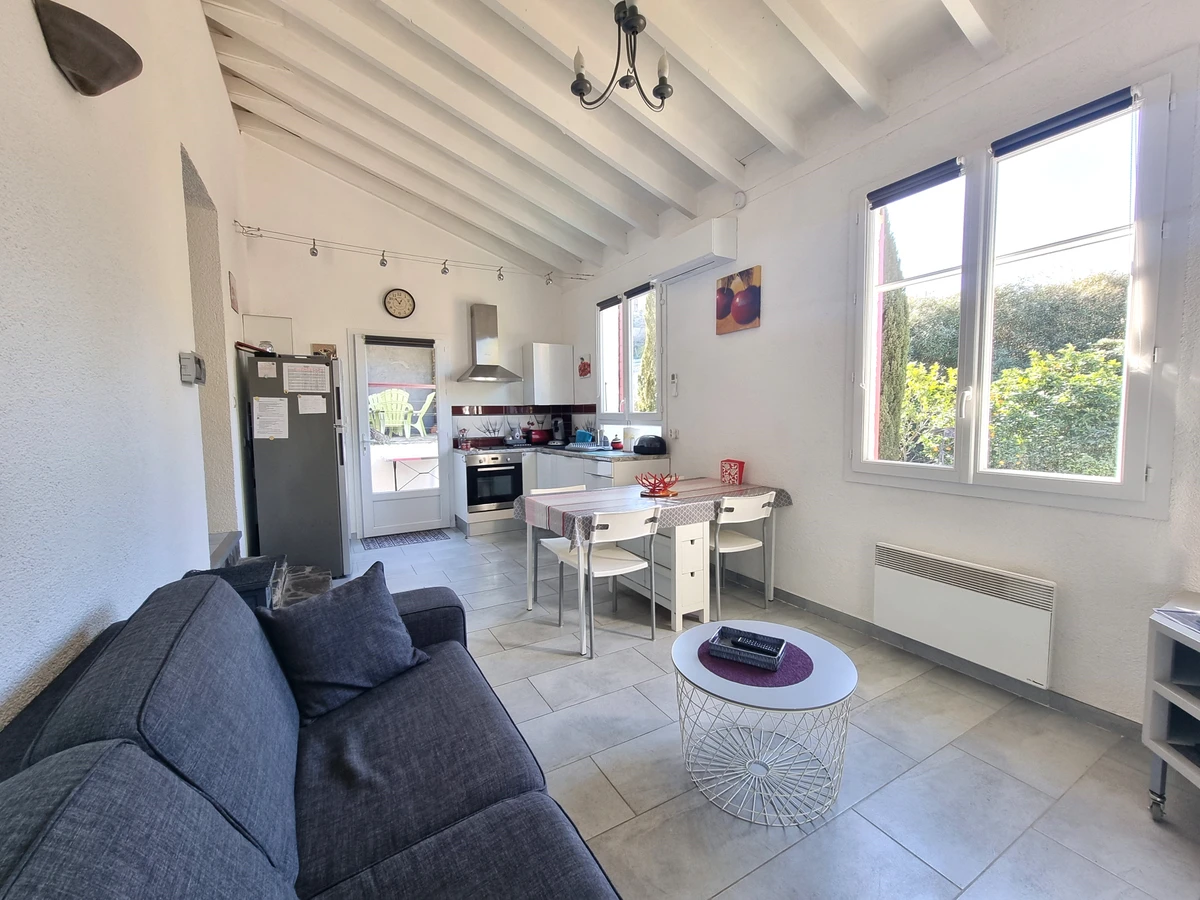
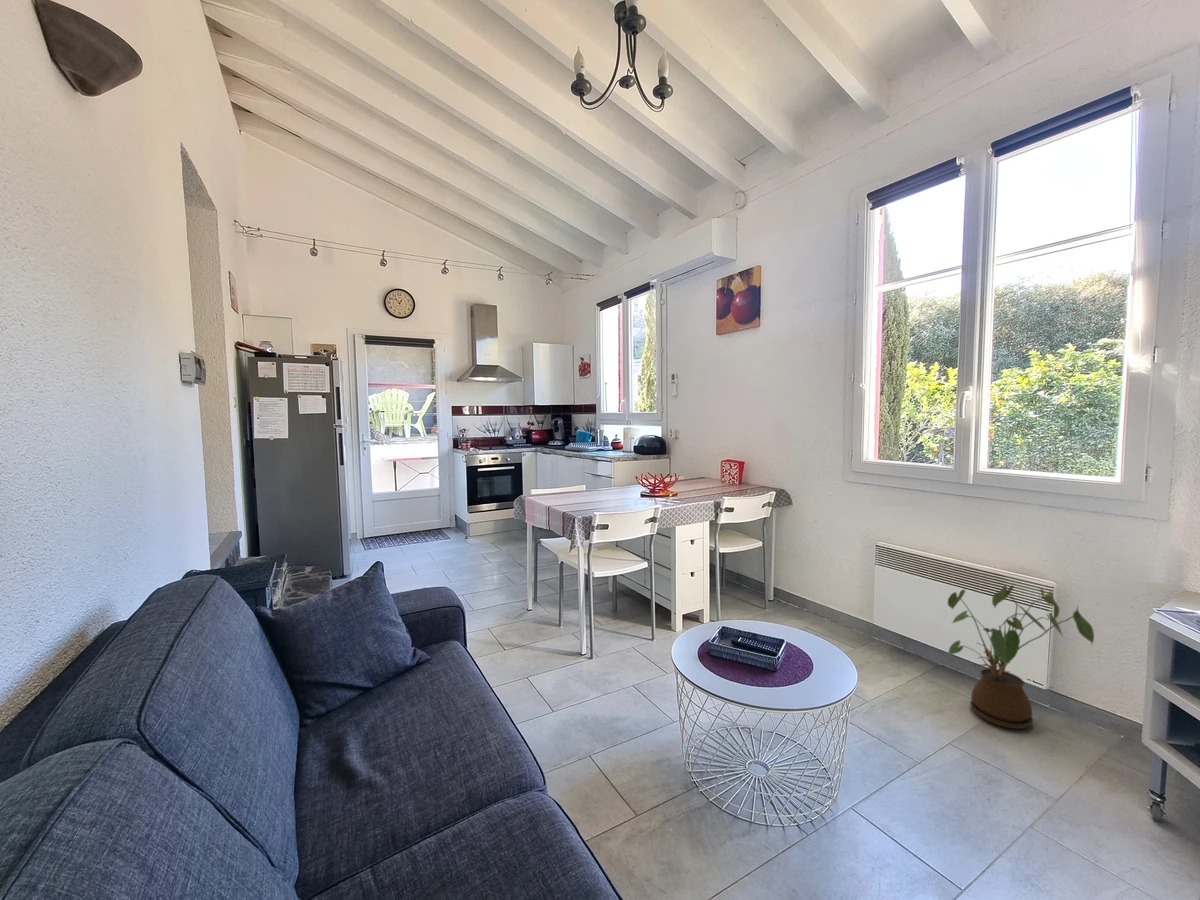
+ house plant [947,584,1095,730]
